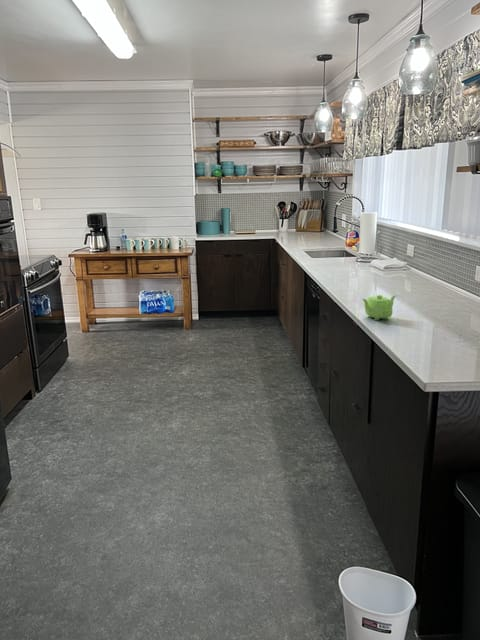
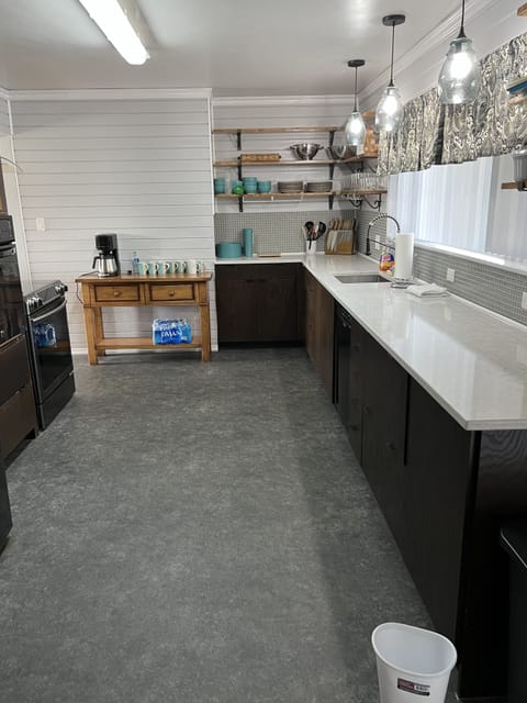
- teapot [361,294,398,321]
